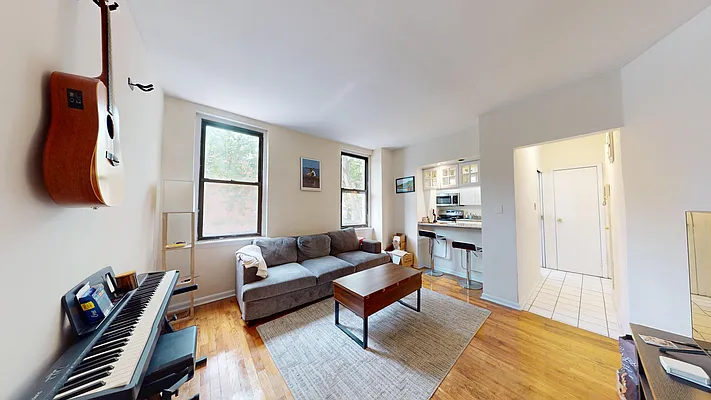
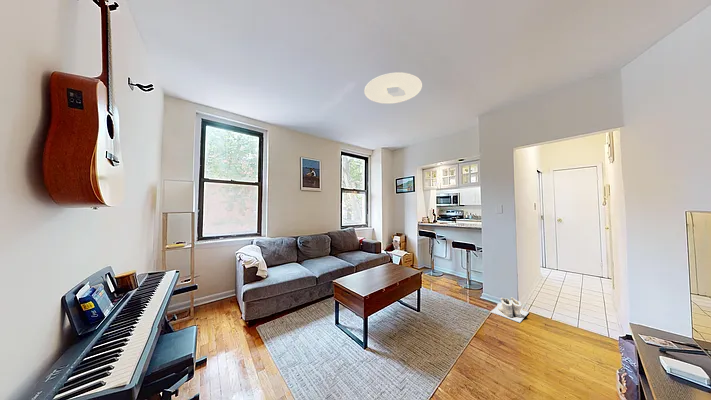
+ ceiling light [363,71,423,105]
+ boots [490,296,530,323]
